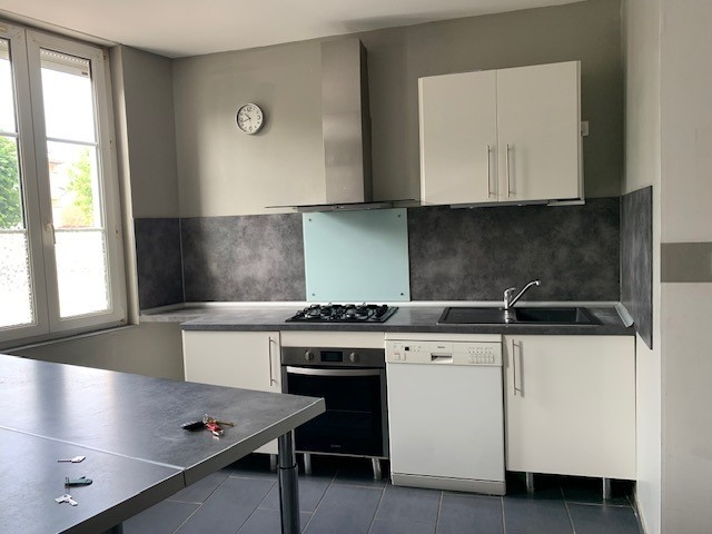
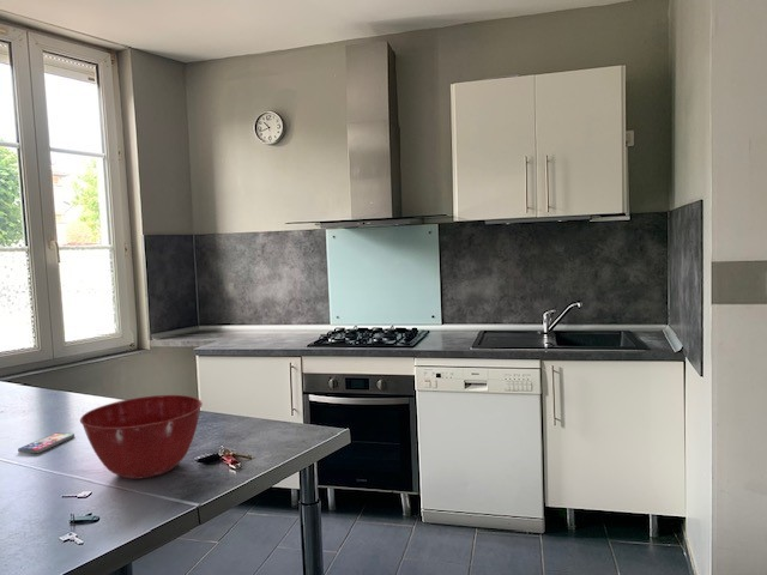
+ mixing bowl [79,394,204,480]
+ smartphone [17,432,76,454]
